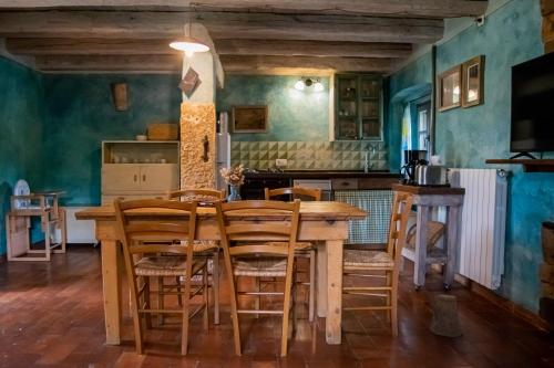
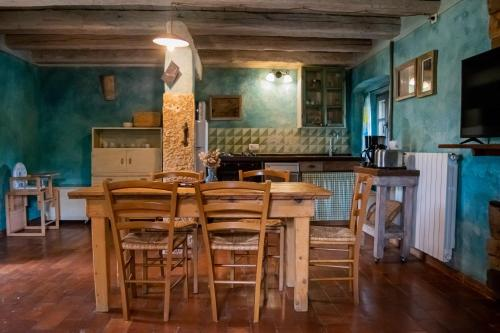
- watering can [422,287,464,338]
